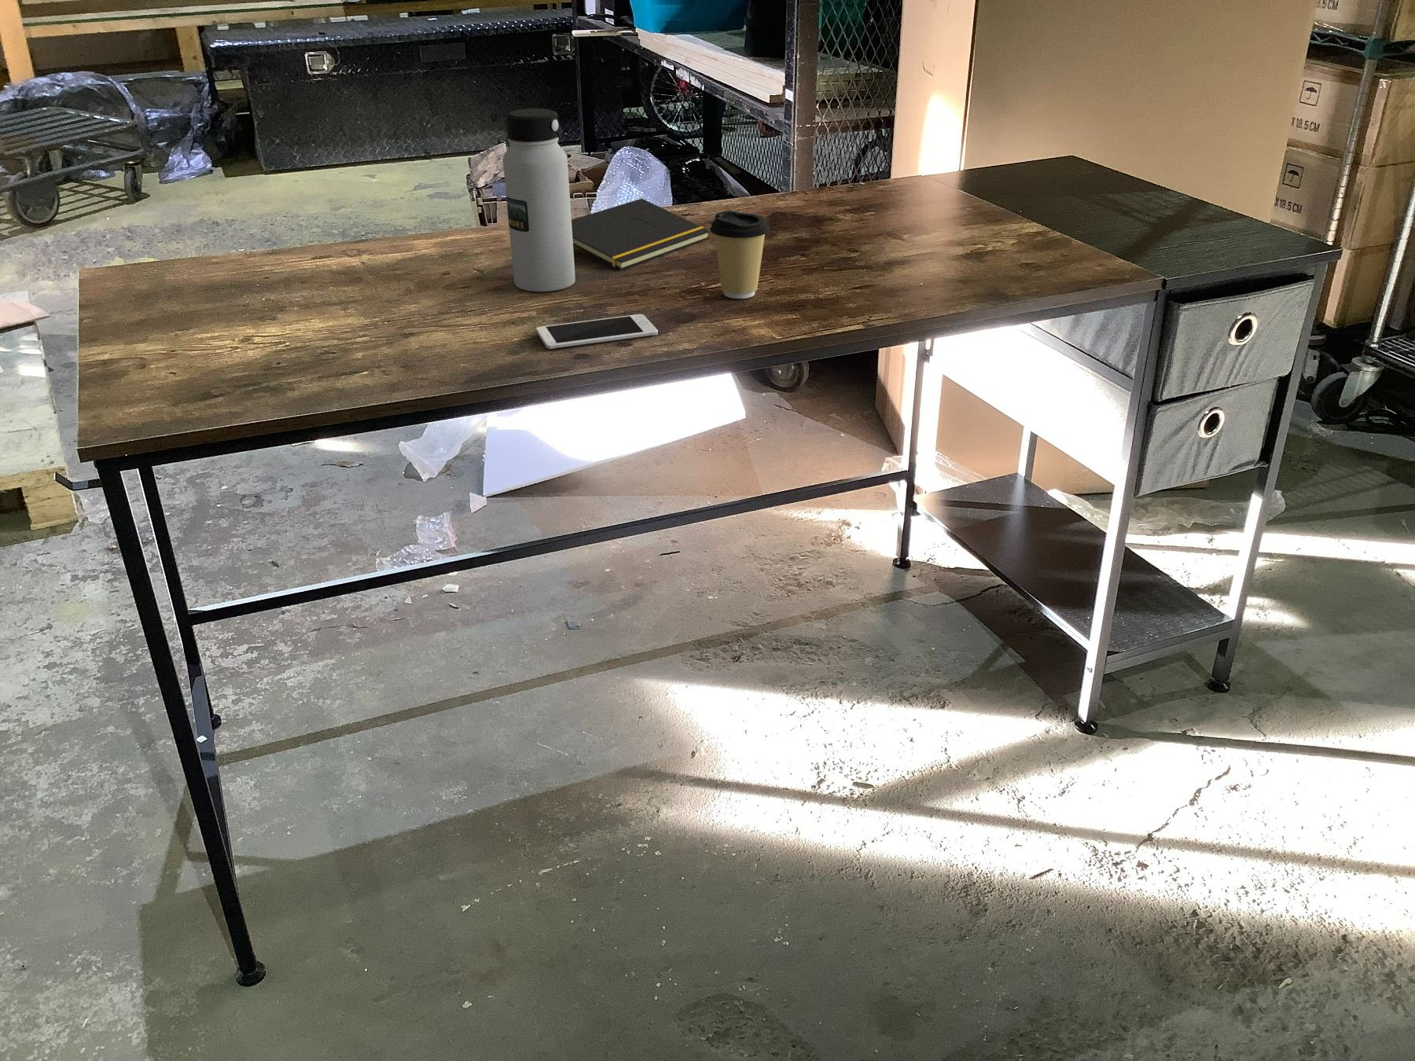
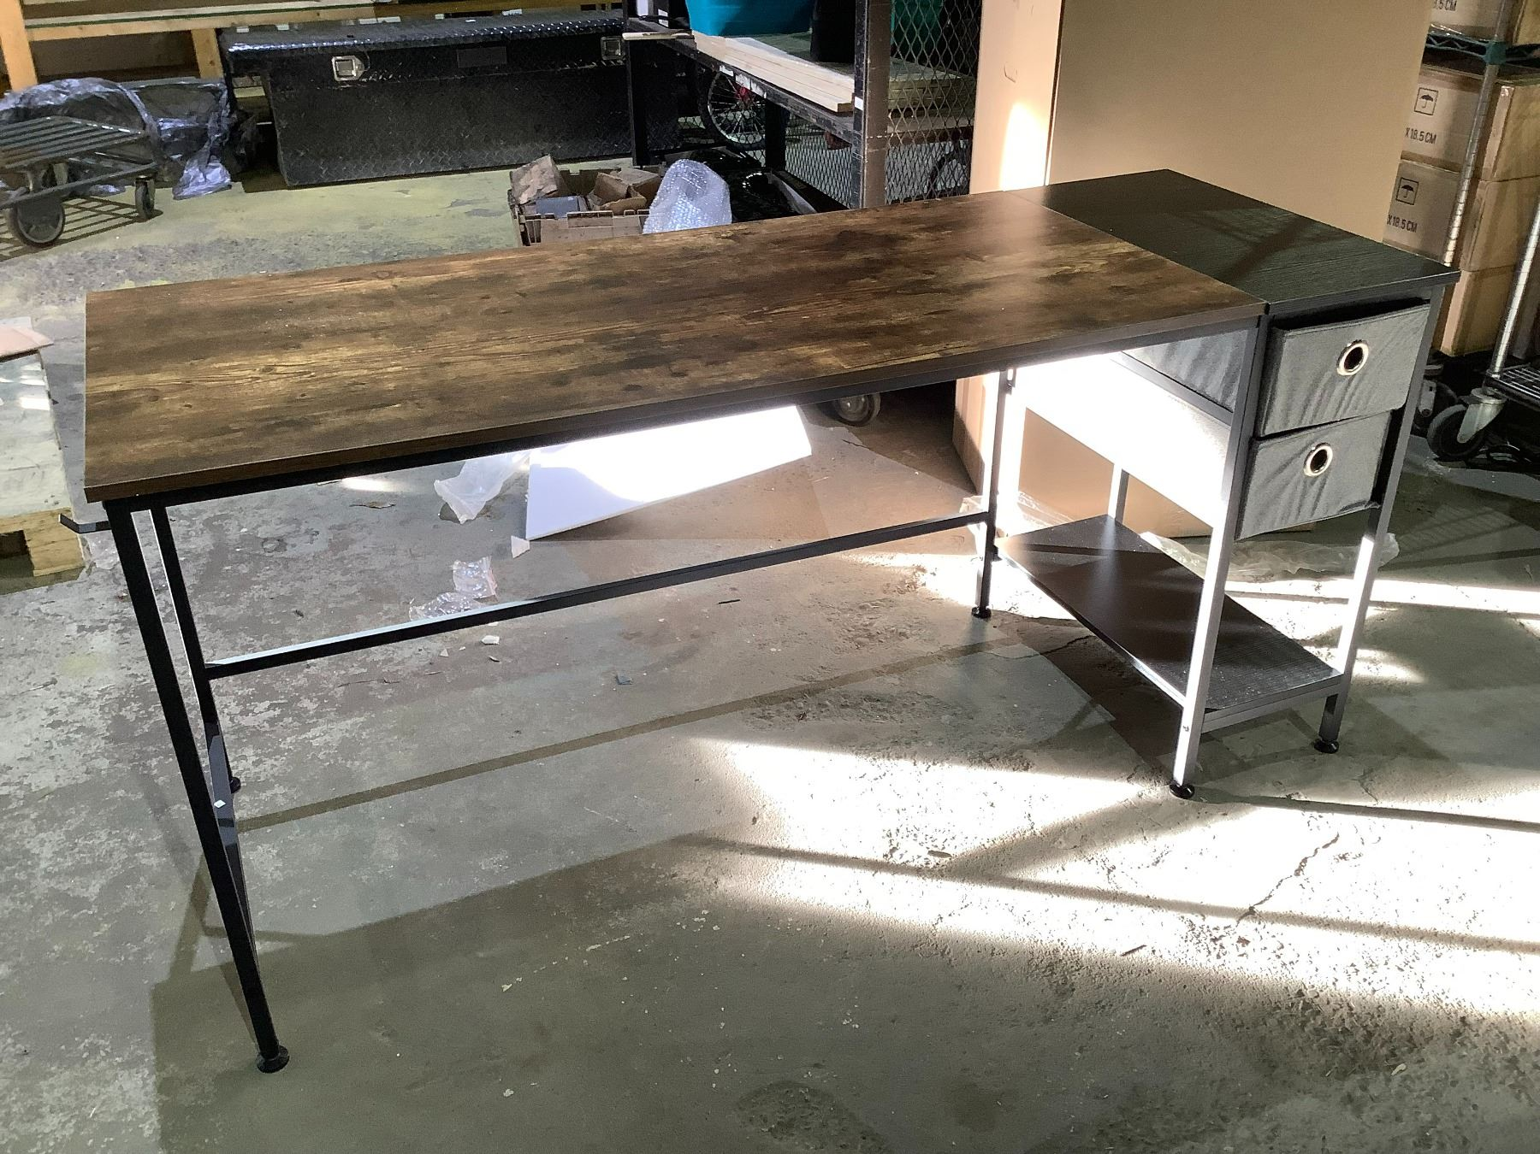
- notepad [572,198,711,271]
- cell phone [535,313,658,350]
- water bottle [502,108,576,292]
- coffee cup [709,210,770,300]
